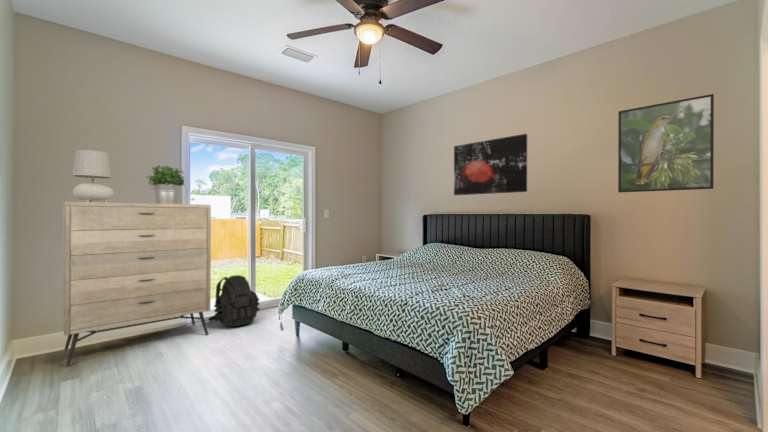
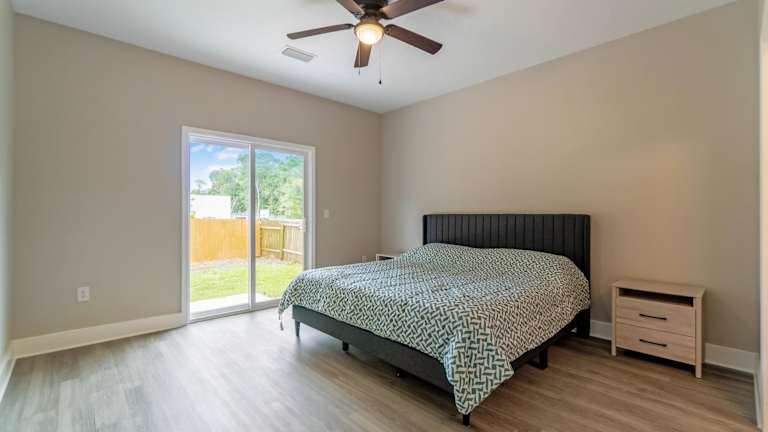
- backpack [207,274,261,328]
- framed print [617,93,715,194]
- dresser [61,200,212,367]
- wall art [453,133,528,196]
- table lamp [71,149,115,202]
- potted plant [145,164,186,204]
